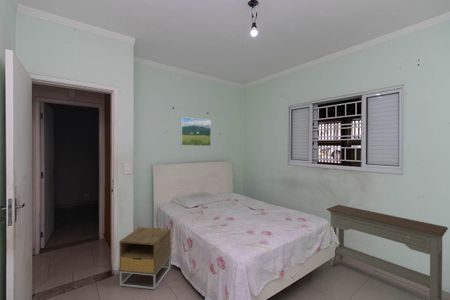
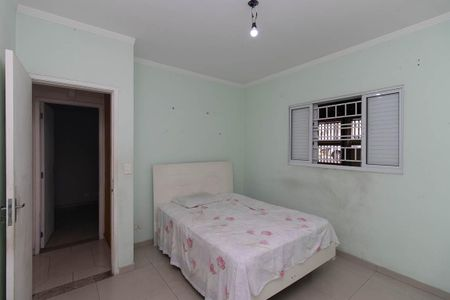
- nightstand [118,226,172,291]
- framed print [180,116,212,147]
- console table [325,204,449,300]
